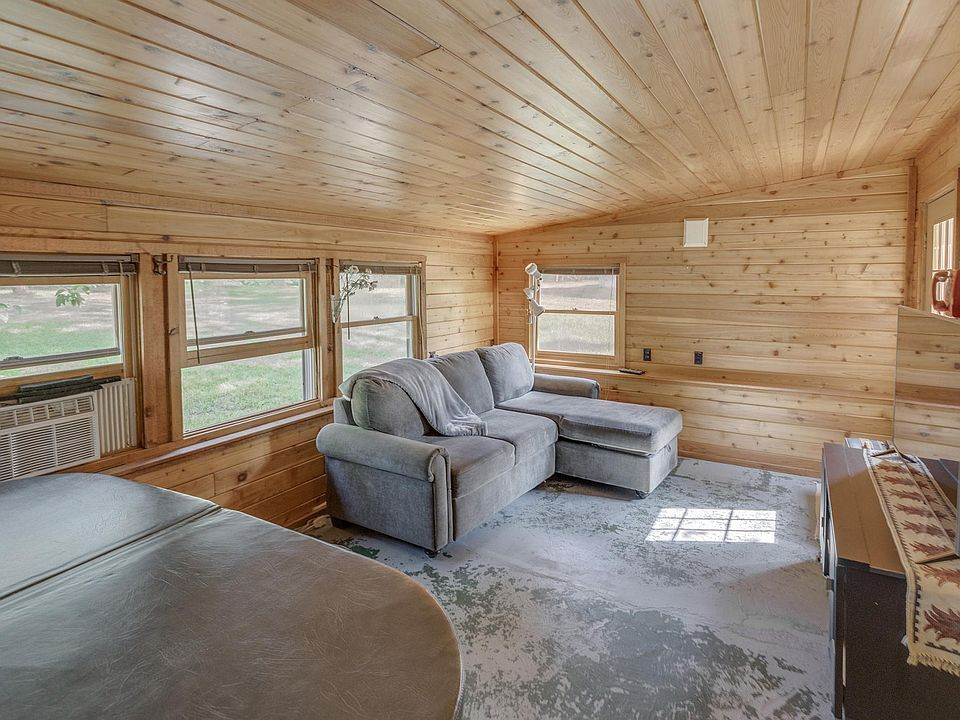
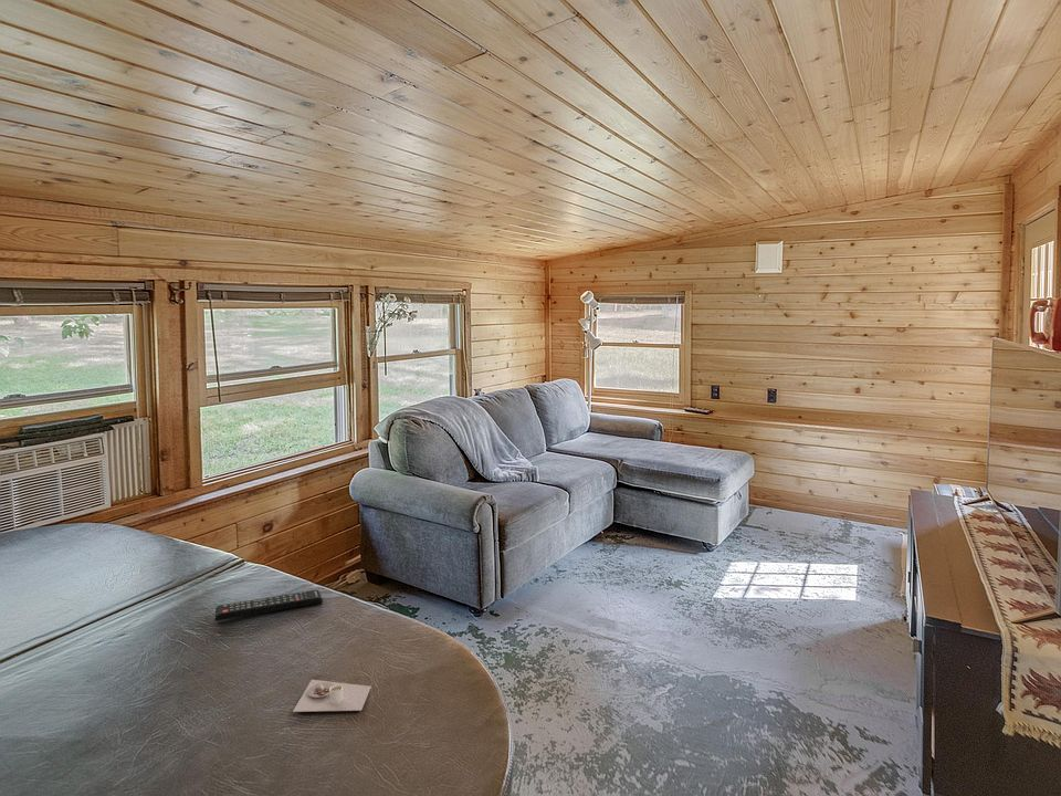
+ remote control [214,589,324,622]
+ cocoa [292,679,372,713]
